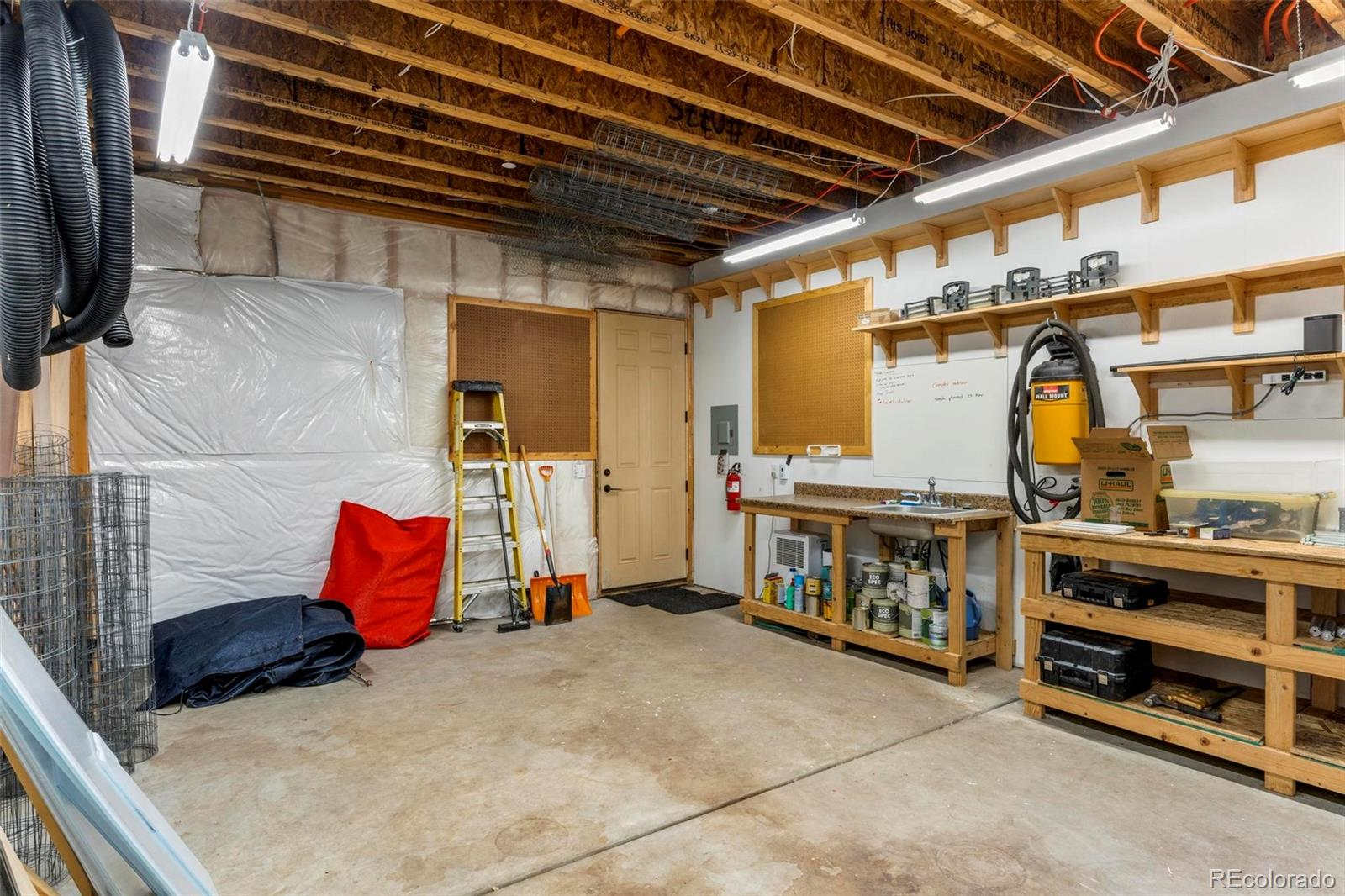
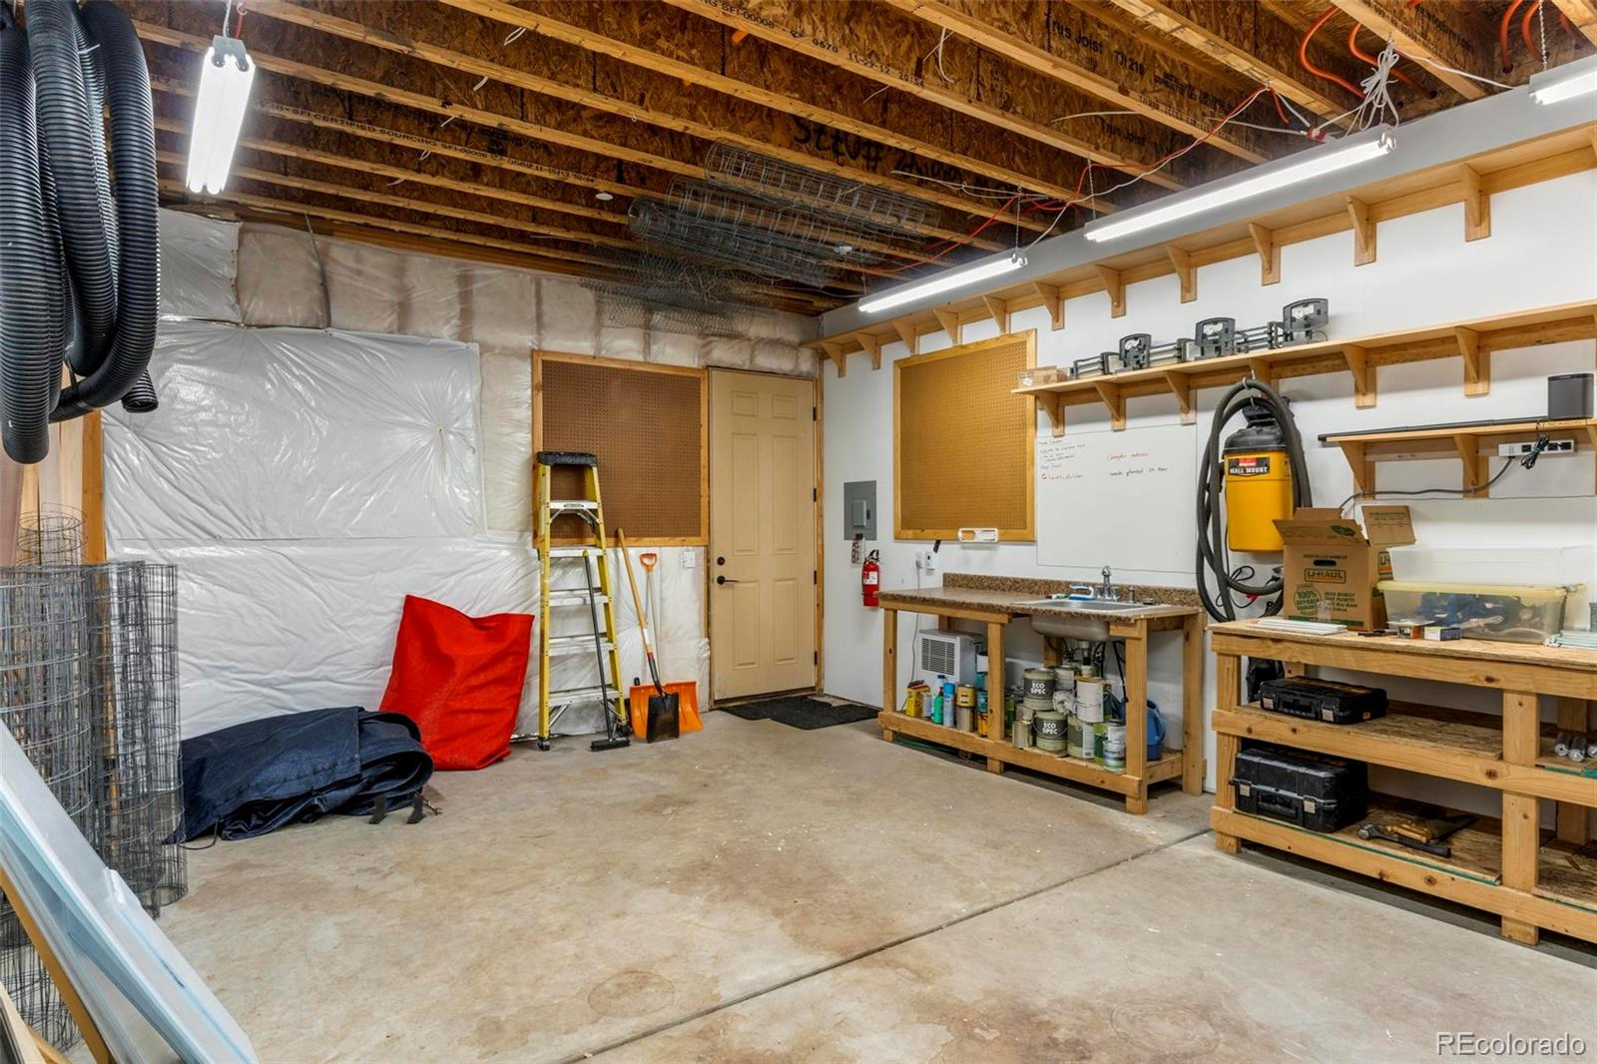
+ boots [367,793,427,824]
